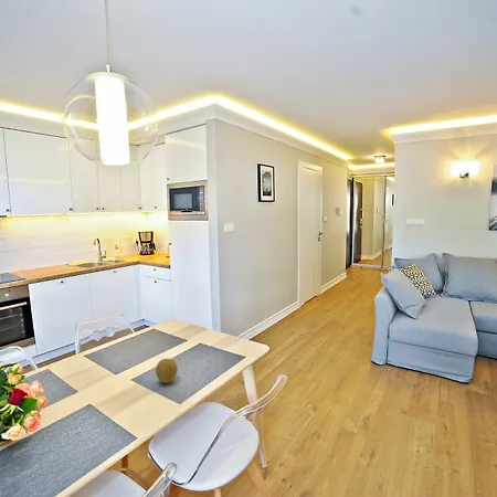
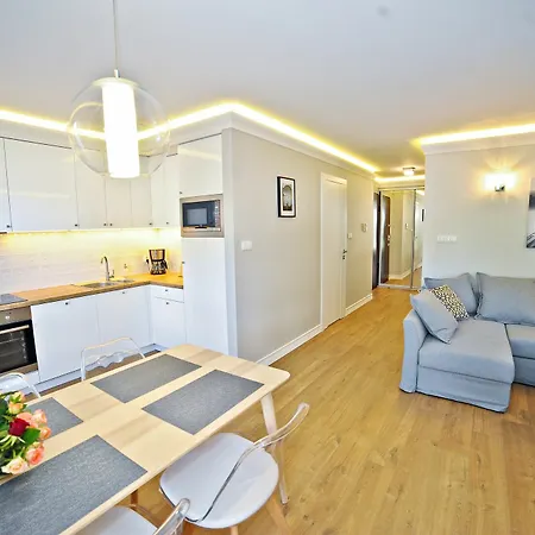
- fruit [155,358,179,384]
